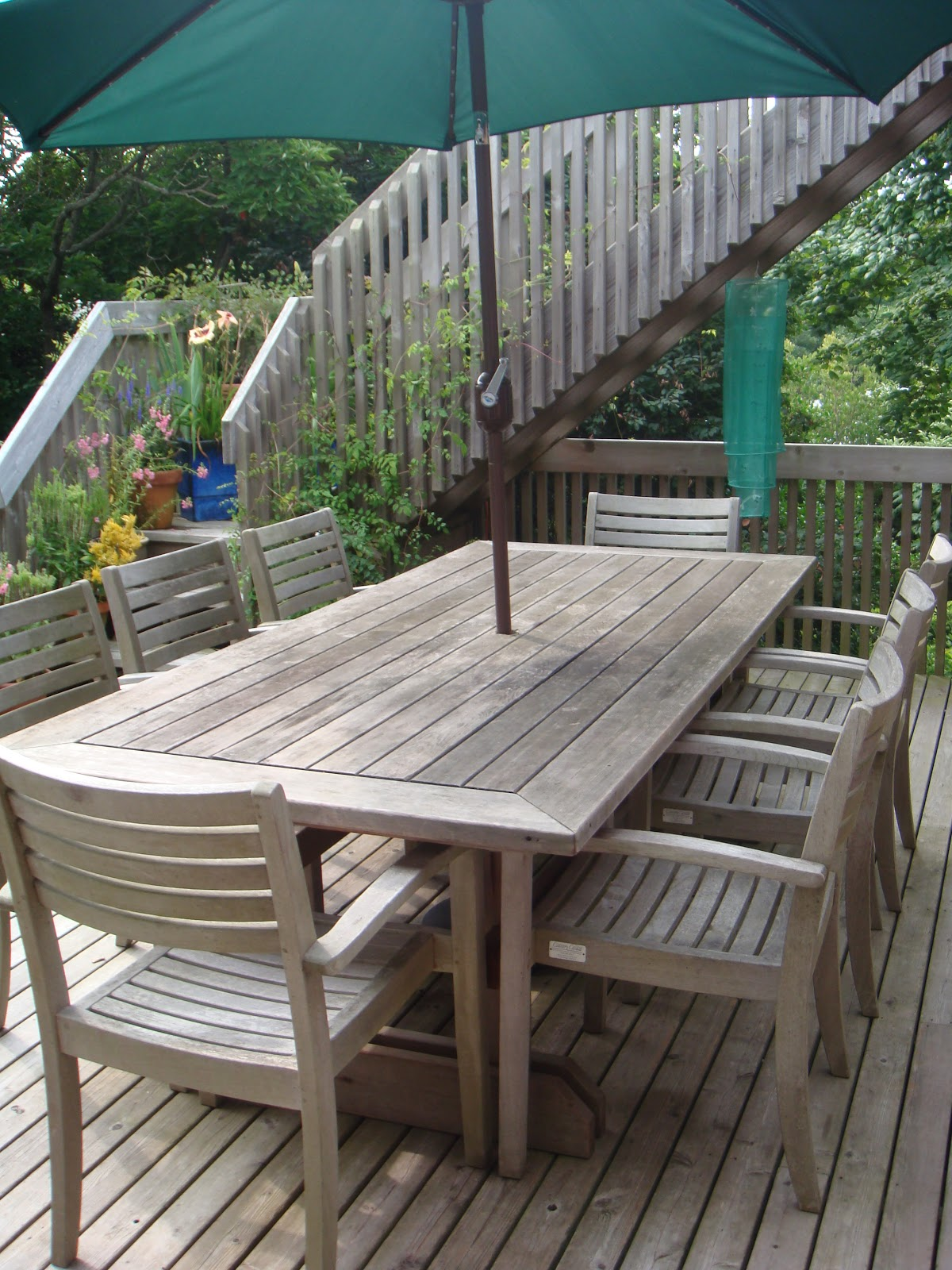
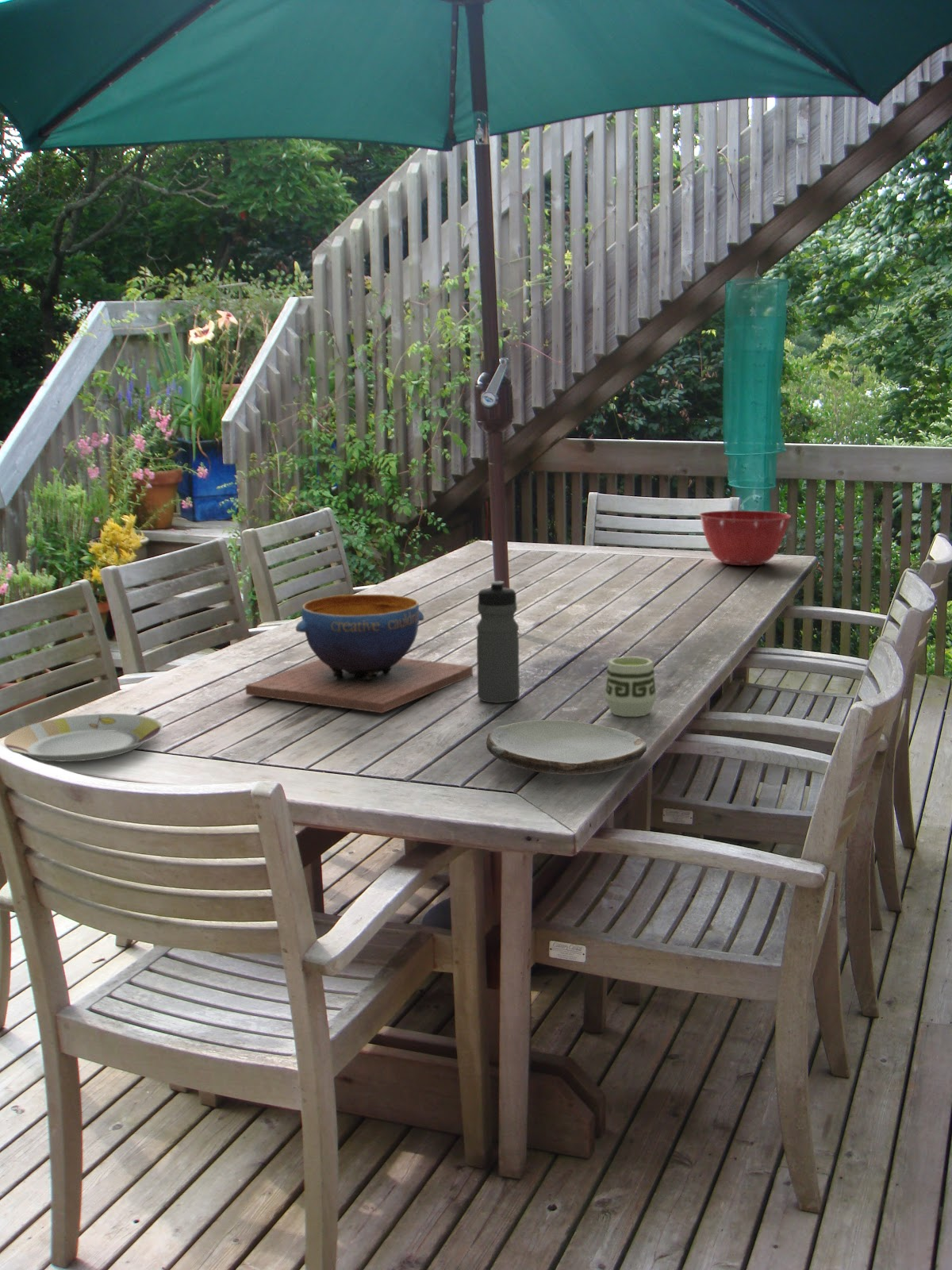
+ cup [604,656,658,718]
+ plate [3,713,164,763]
+ water bottle [476,580,520,704]
+ plate [486,719,647,775]
+ decorative bowl [245,594,474,714]
+ mixing bowl [698,510,792,566]
